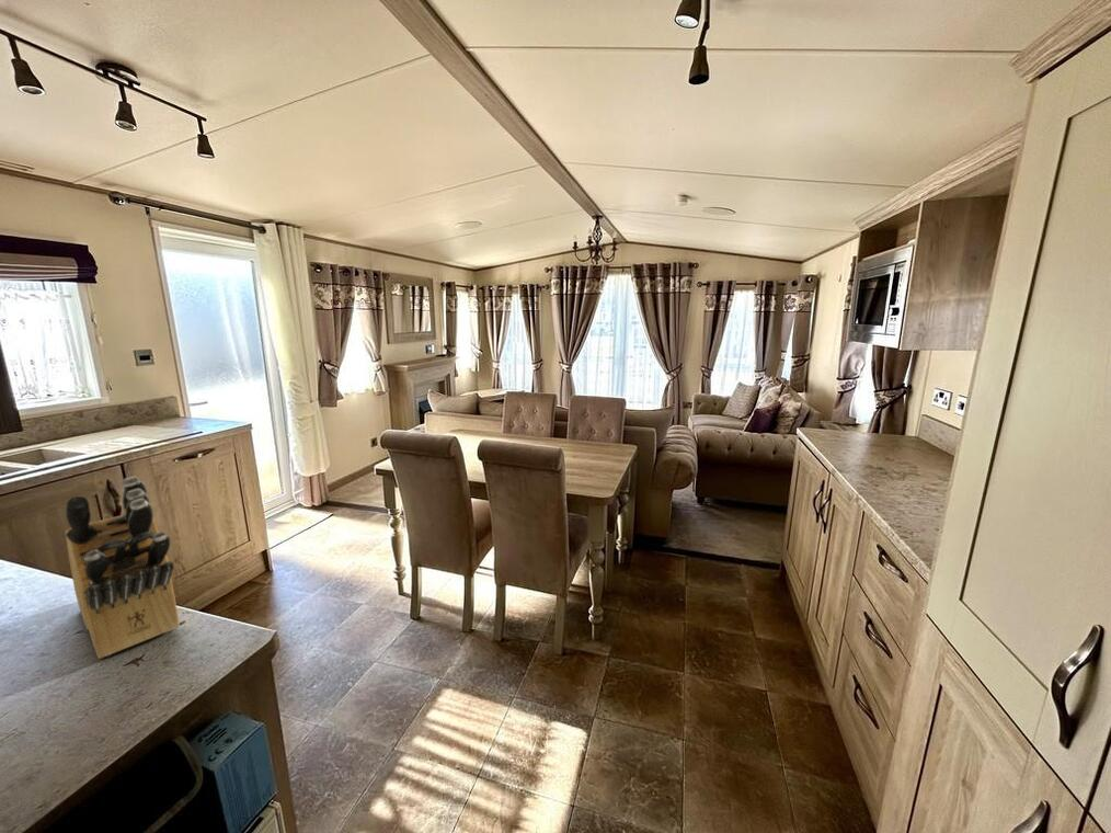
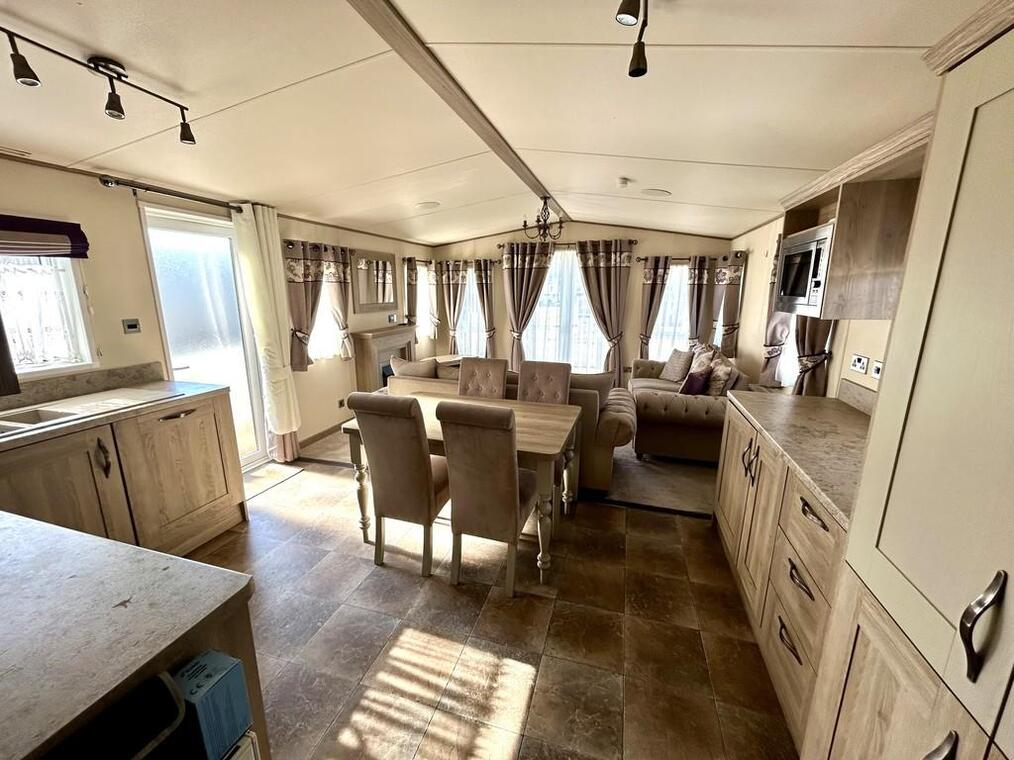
- knife block [65,475,181,660]
